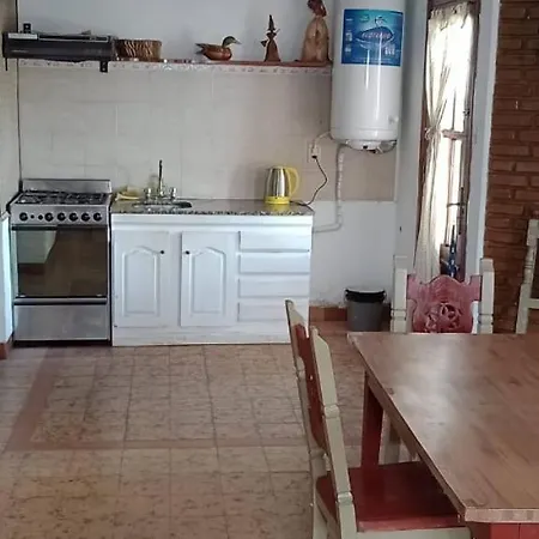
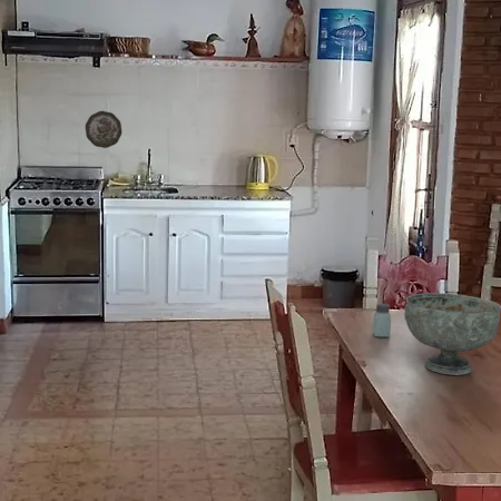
+ decorative bowl [403,292,501,376]
+ decorative plate [85,110,122,149]
+ saltshaker [372,303,392,338]
